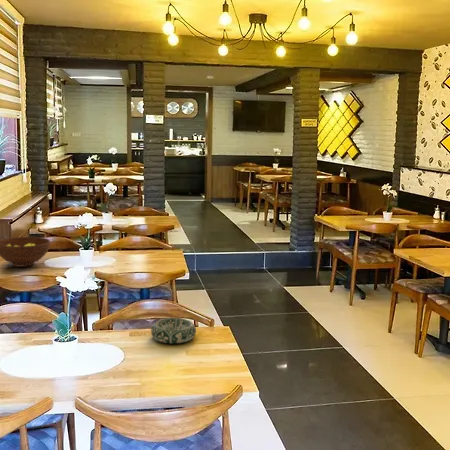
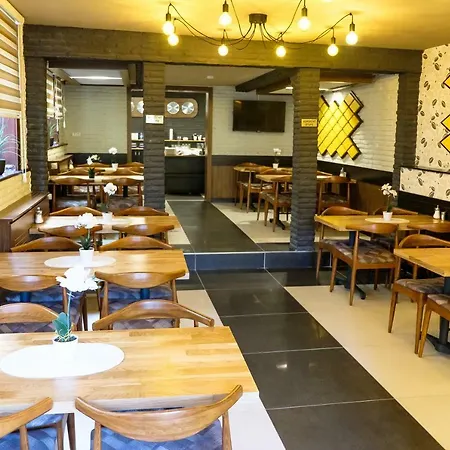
- decorative bowl [150,317,197,345]
- fruit bowl [0,236,51,268]
